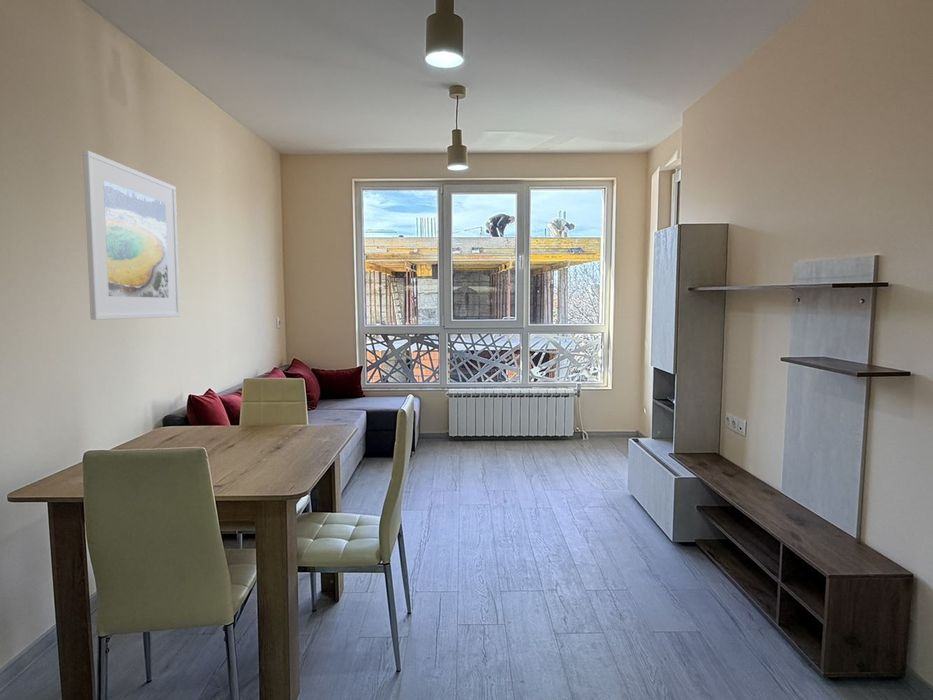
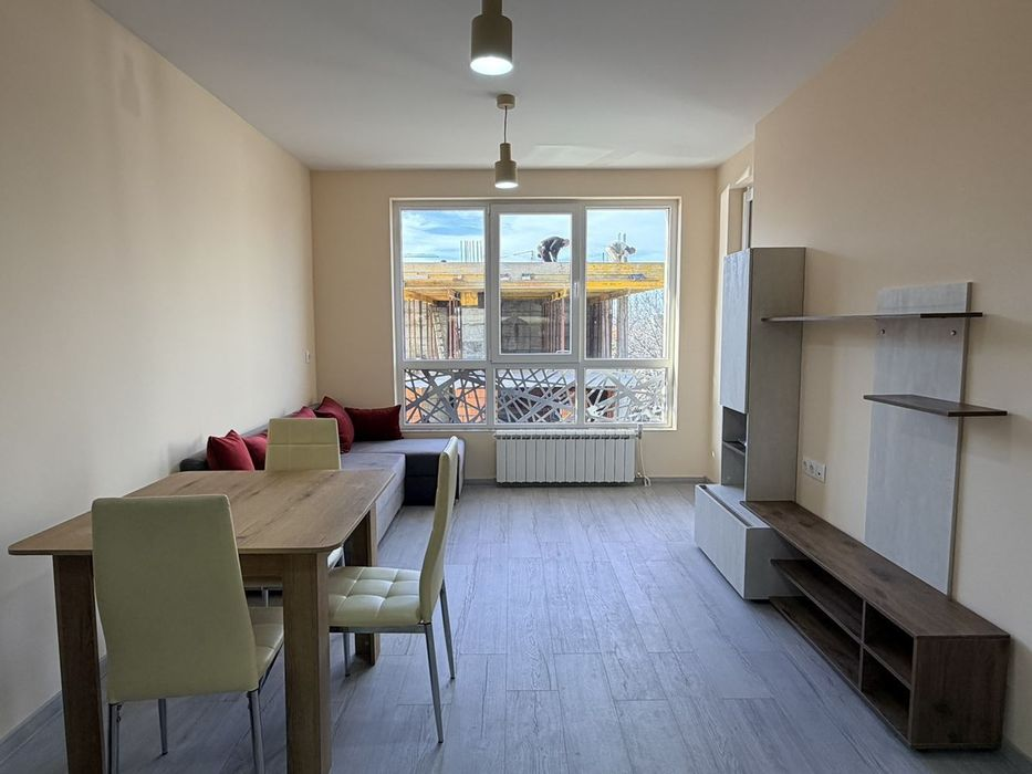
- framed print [82,149,181,321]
